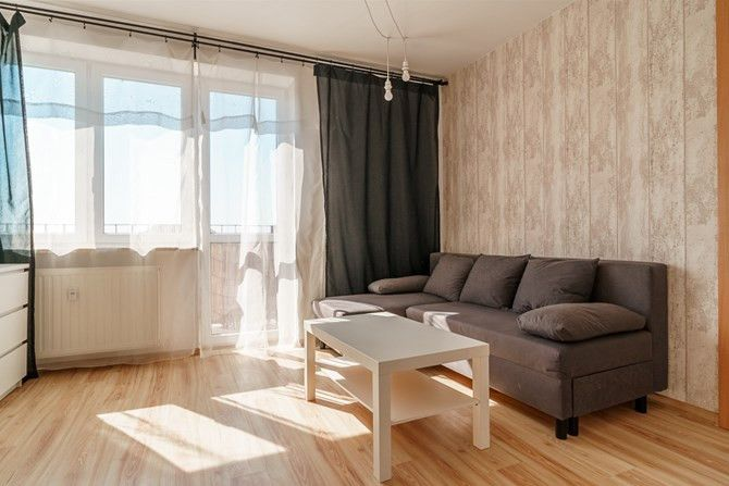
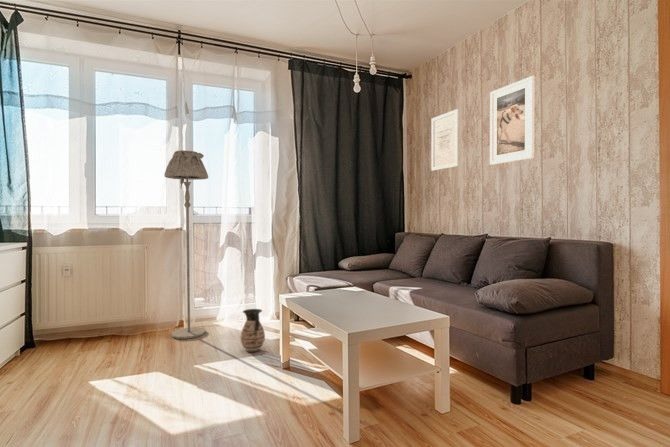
+ wall art [430,108,459,171]
+ floor lamp [163,150,209,340]
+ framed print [489,75,536,166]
+ ceramic jug [240,308,266,353]
